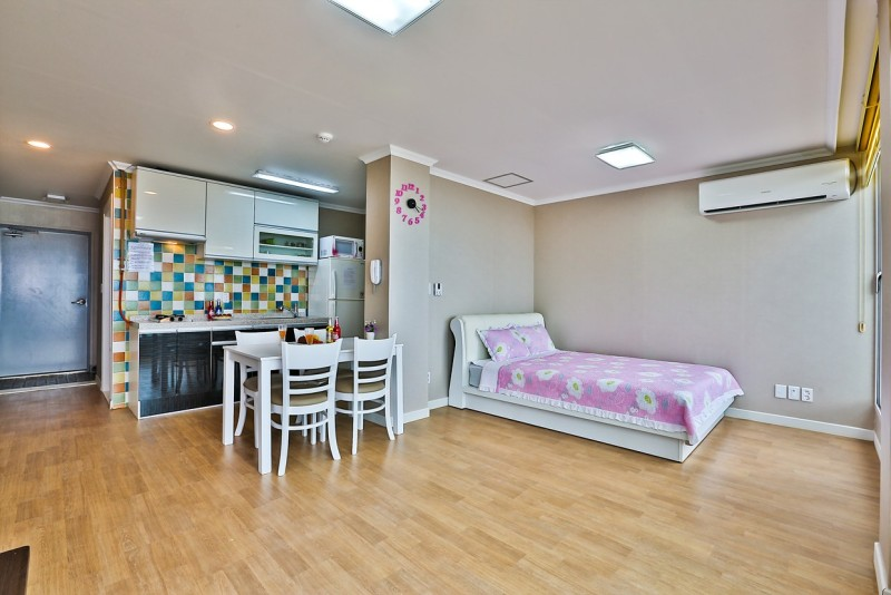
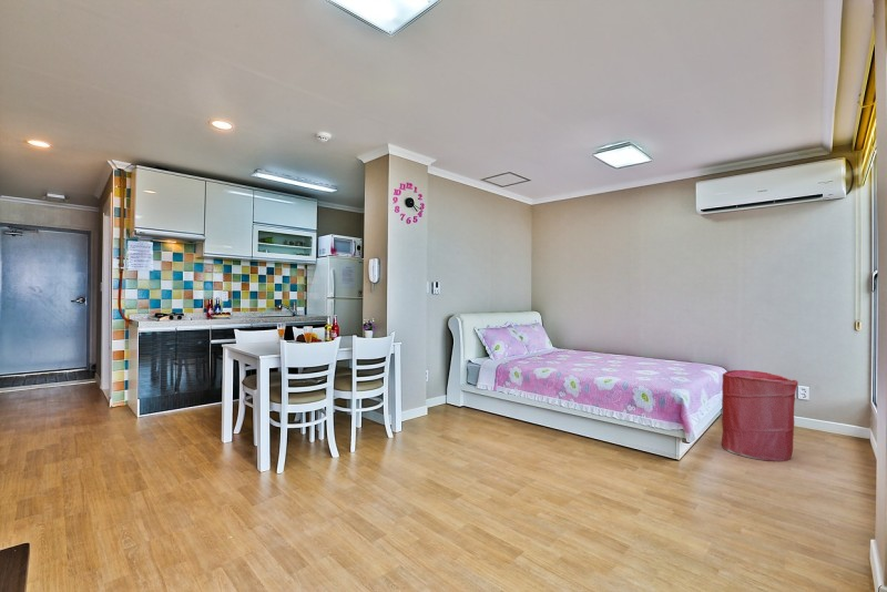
+ laundry hamper [721,369,799,462]
